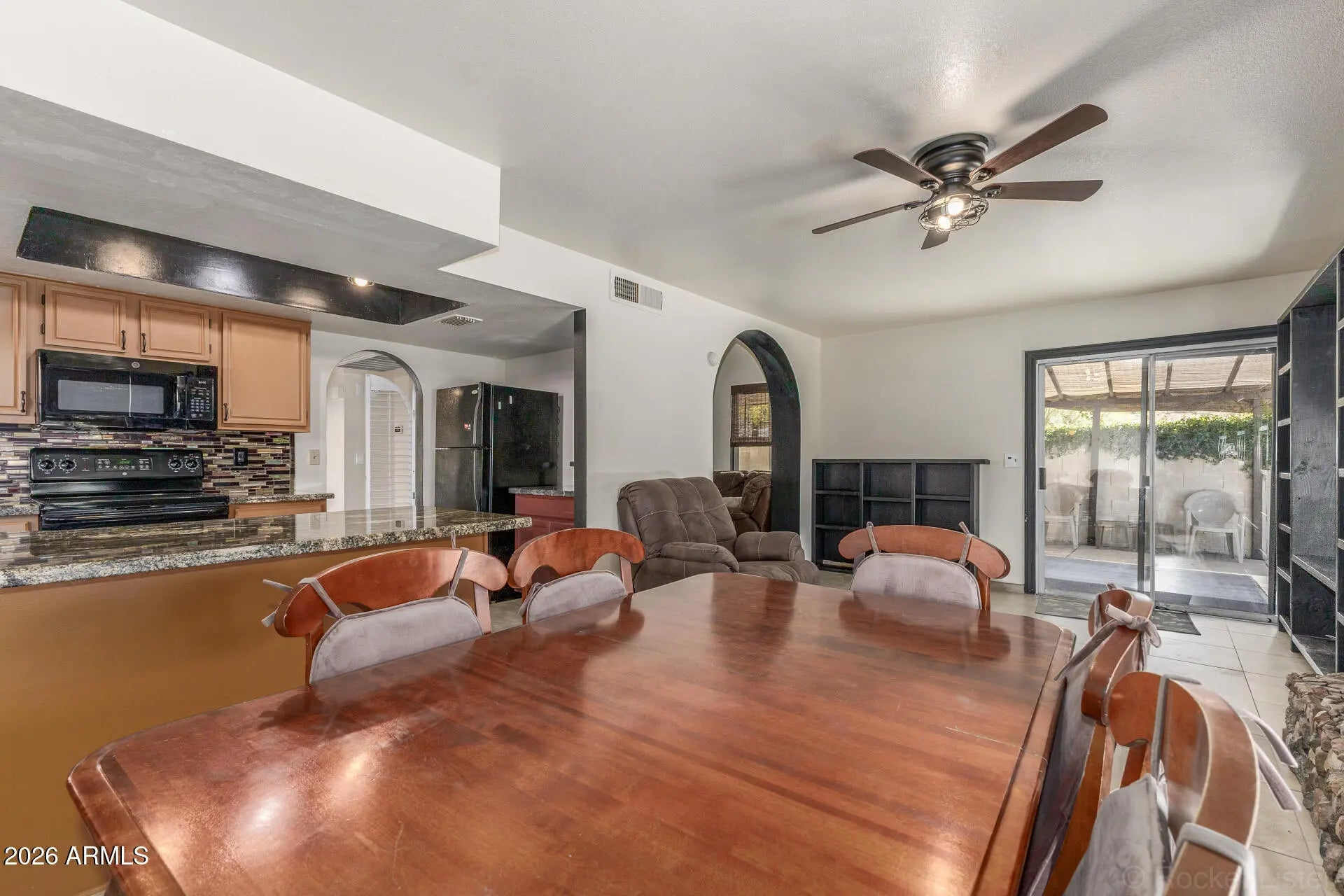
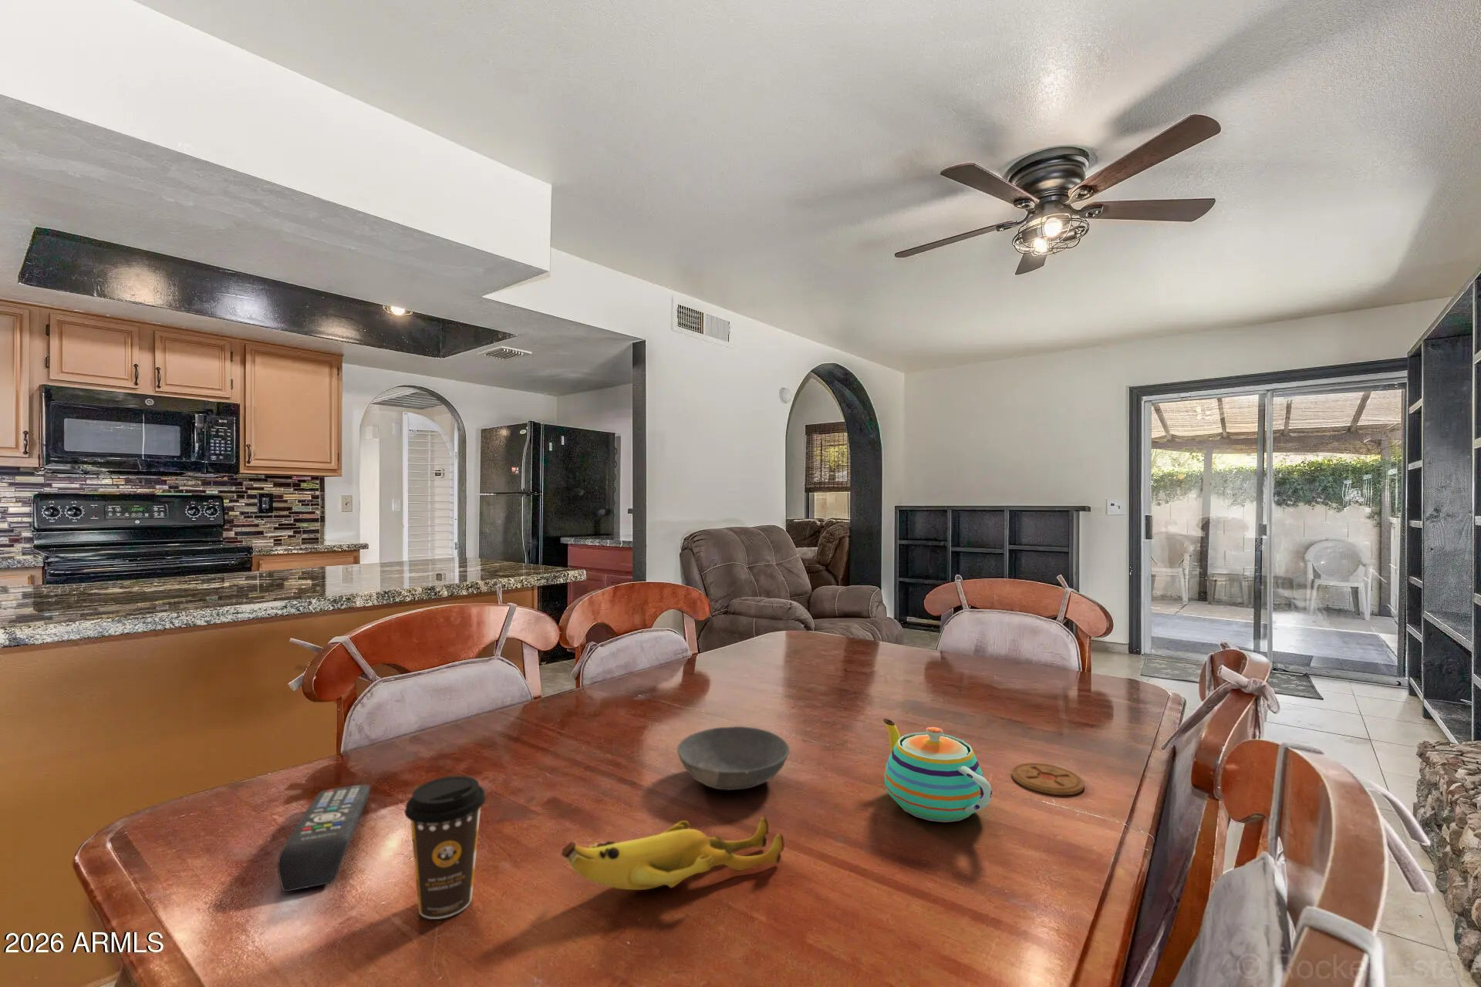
+ bowl [677,726,790,790]
+ teapot [883,718,993,823]
+ coaster [1010,762,1085,795]
+ remote control [277,783,371,892]
+ coffee cup [404,774,487,920]
+ banana [561,816,786,891]
